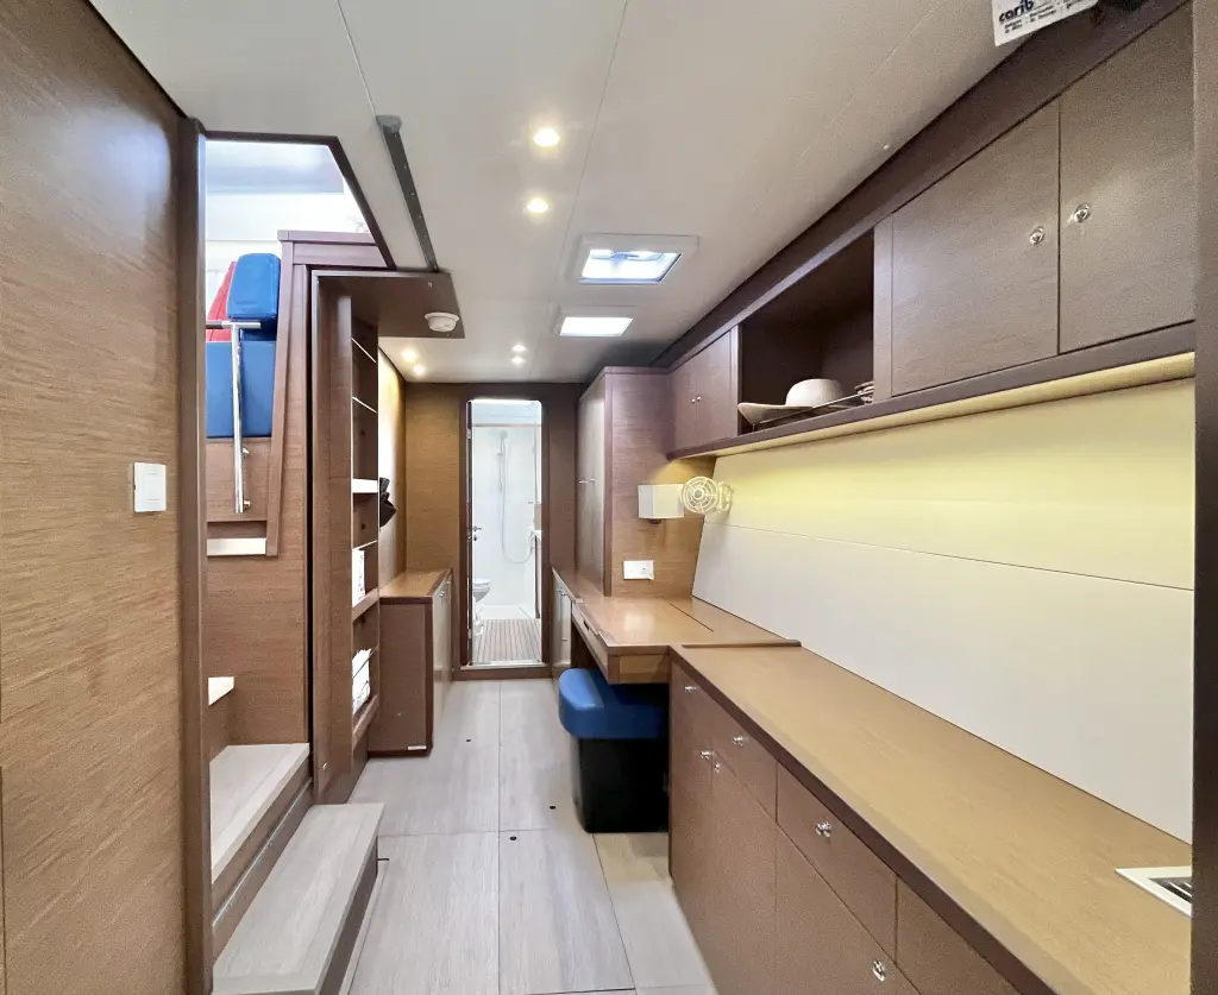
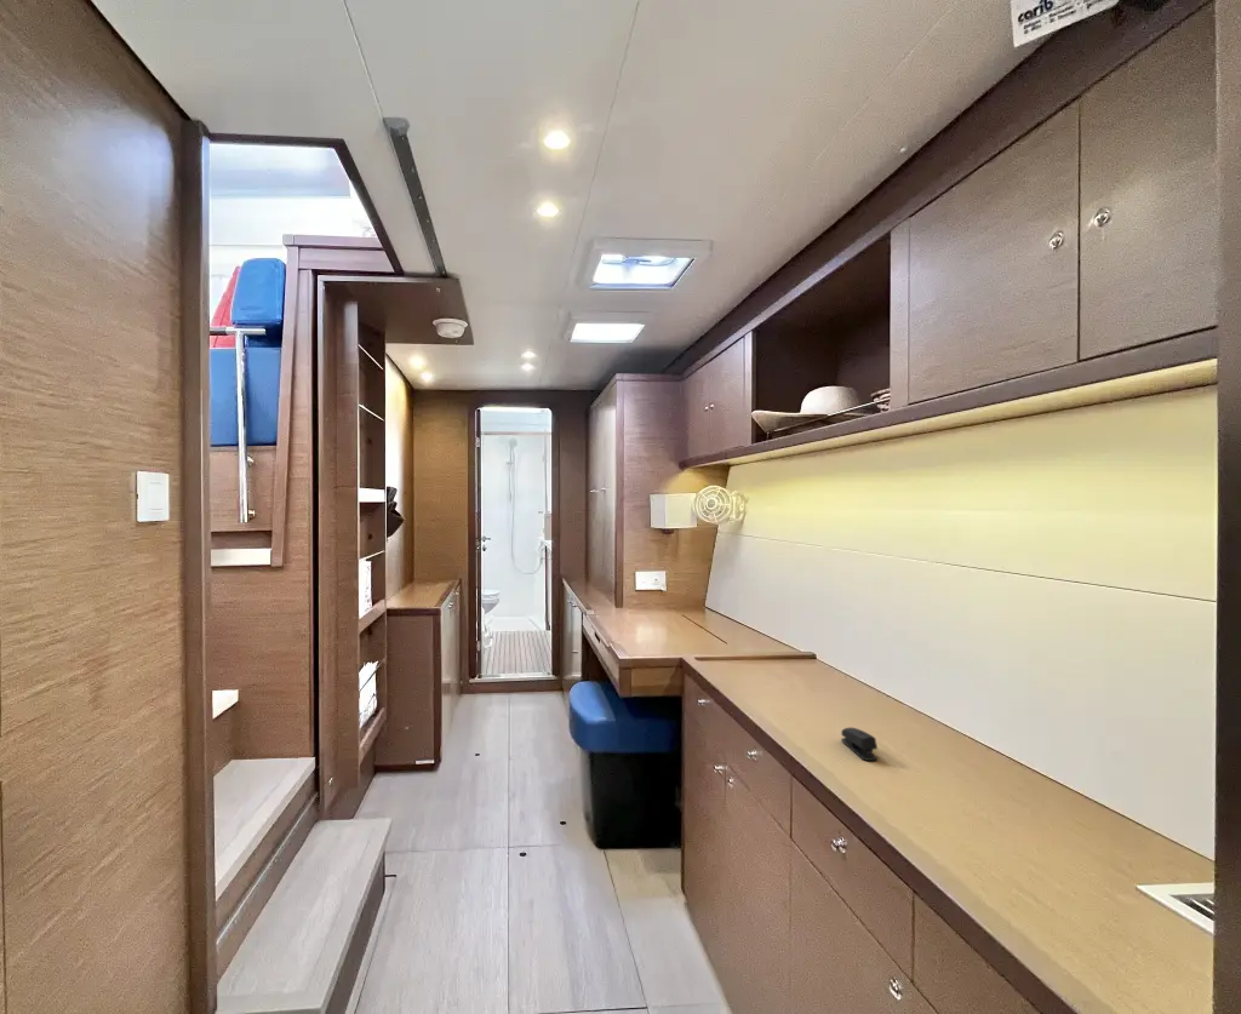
+ stapler [840,726,879,762]
